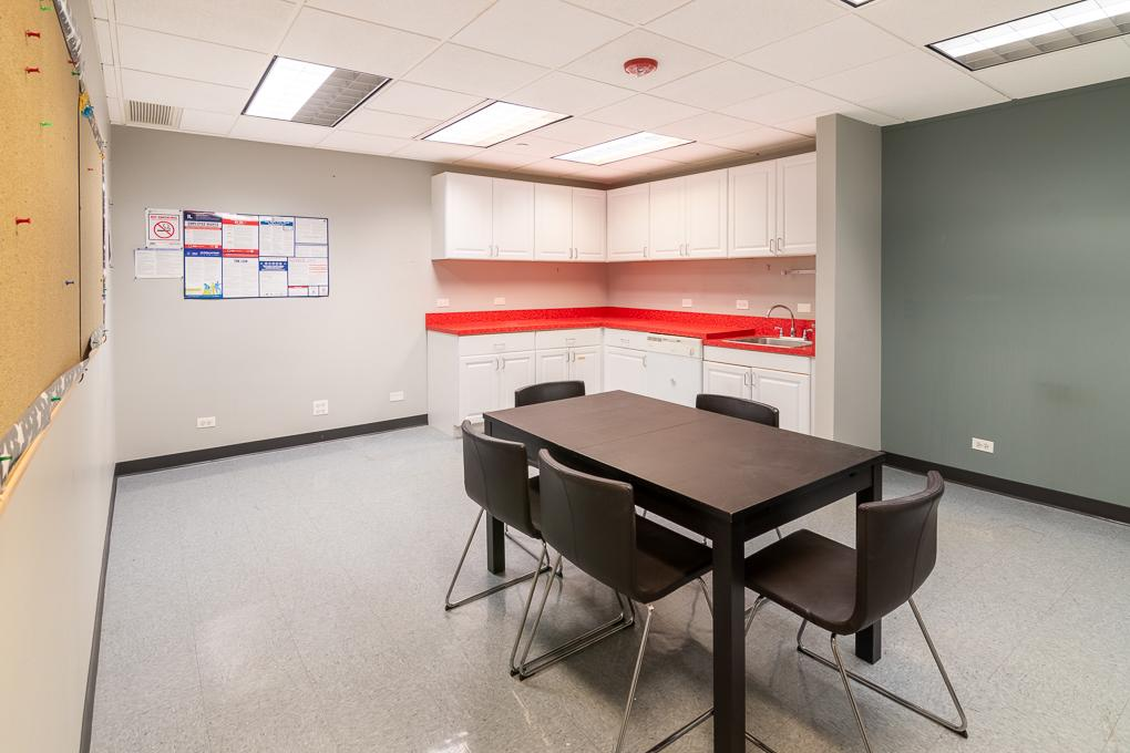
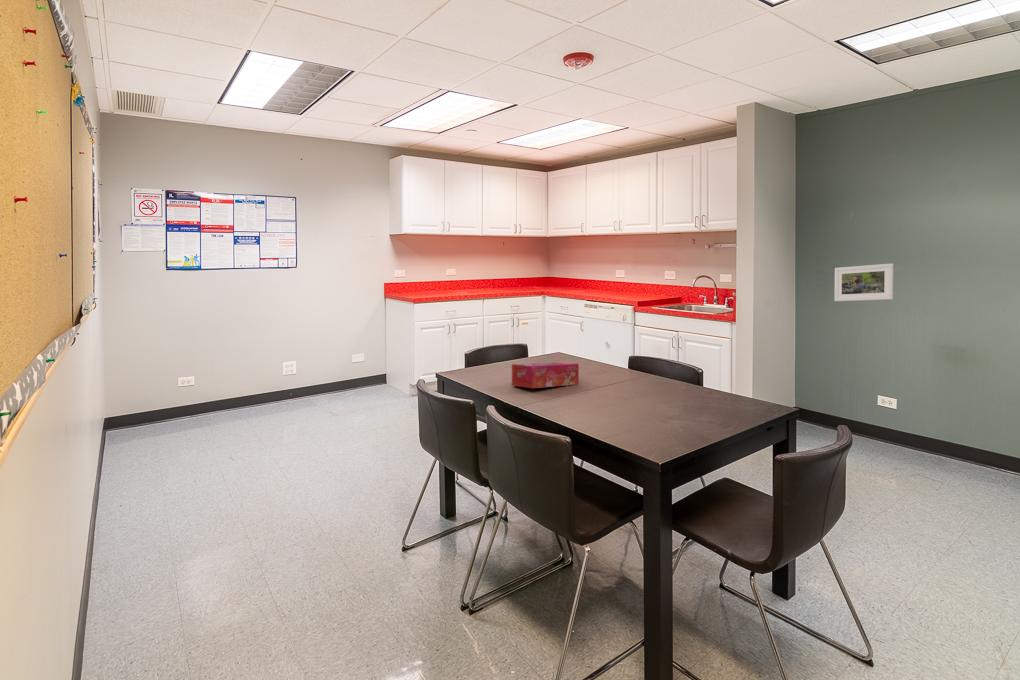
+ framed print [833,263,894,302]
+ tissue box [511,361,580,389]
